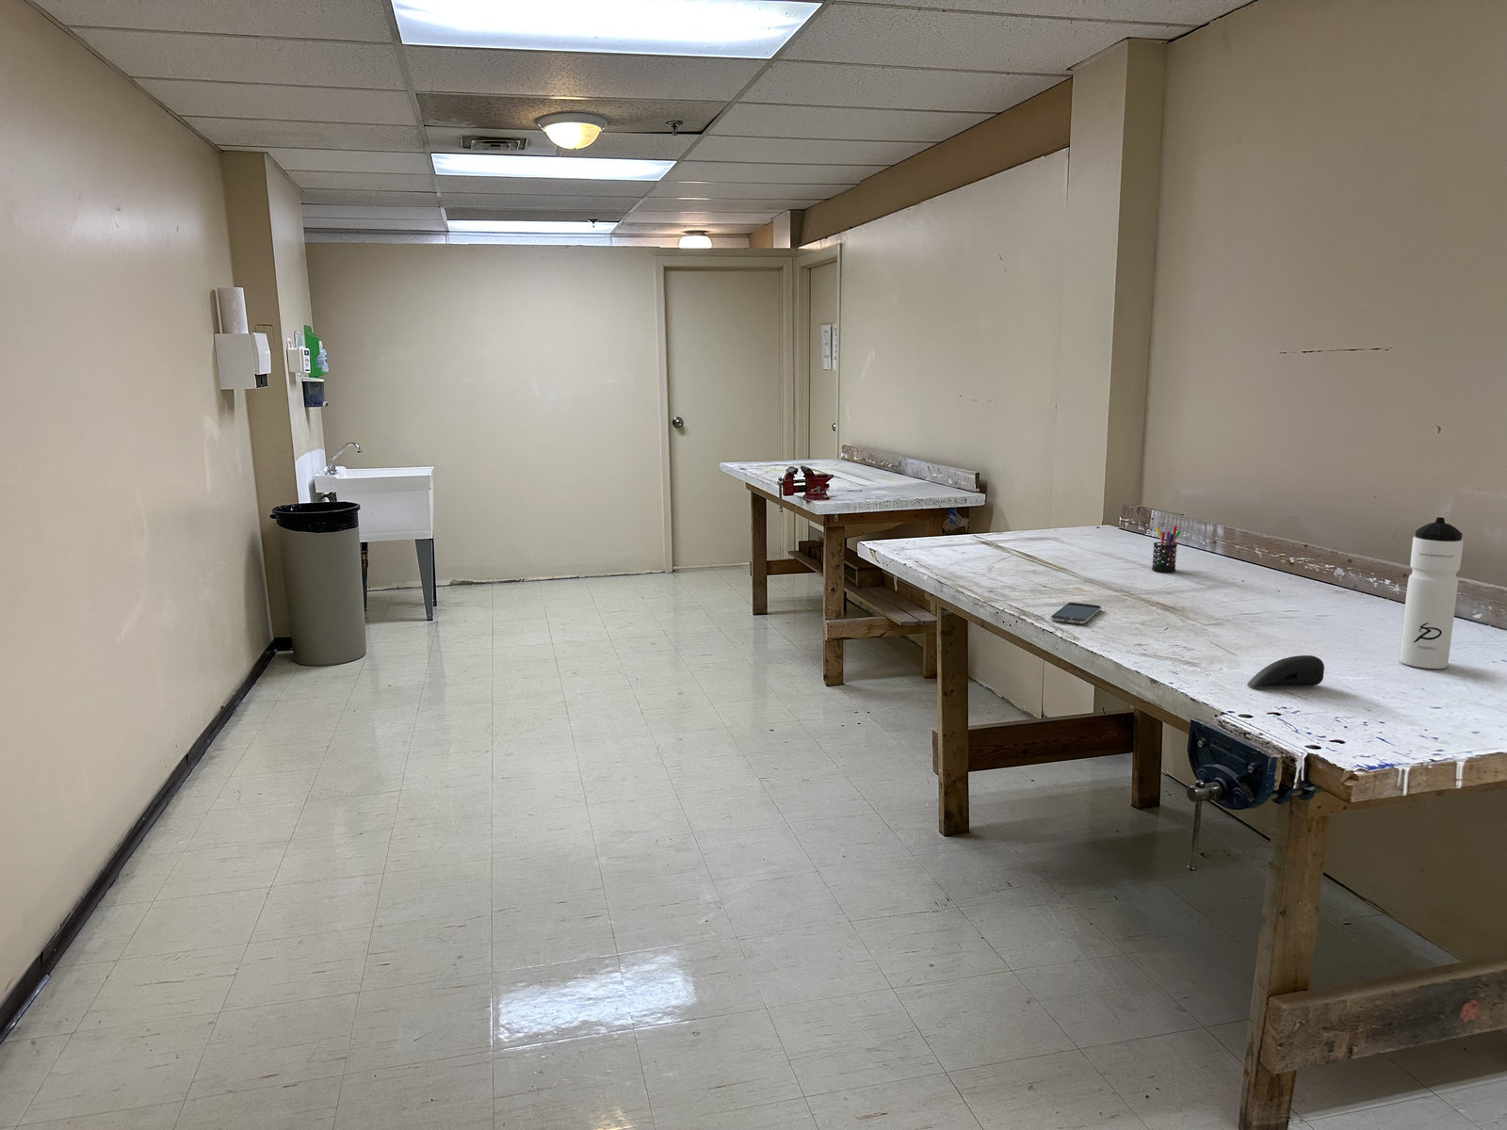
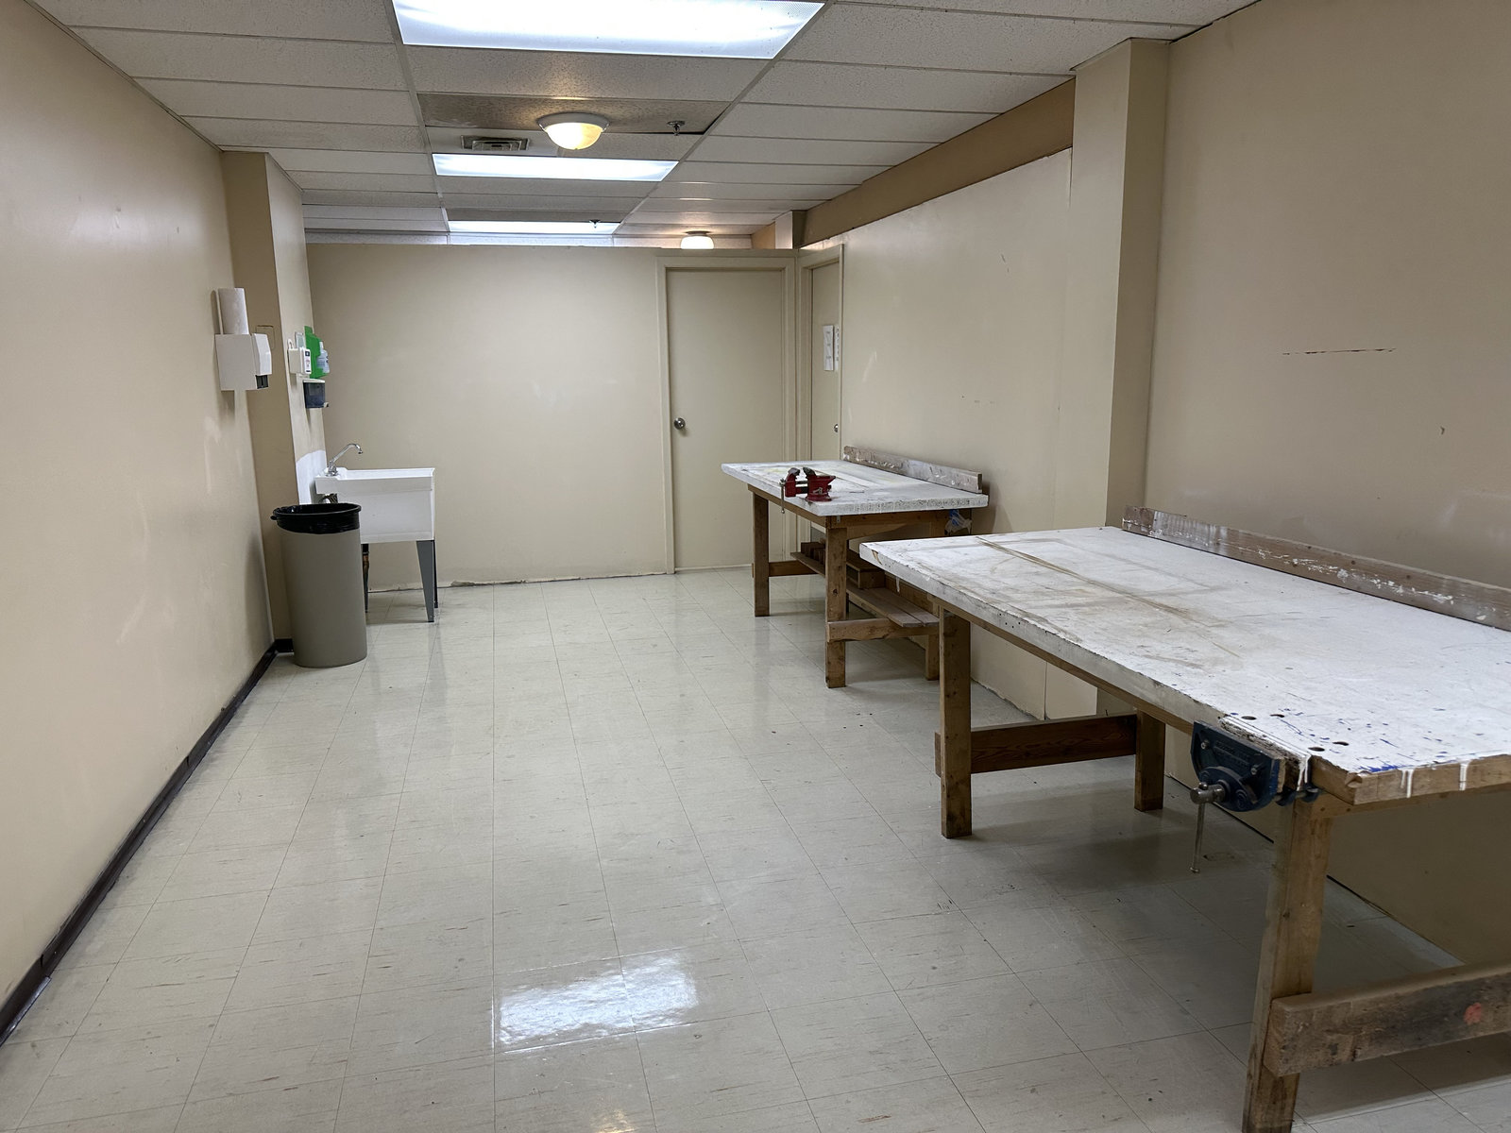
- smartphone [1049,602,1102,624]
- pen holder [1151,526,1181,572]
- water bottle [1398,516,1464,669]
- computer mouse [1247,654,1325,688]
